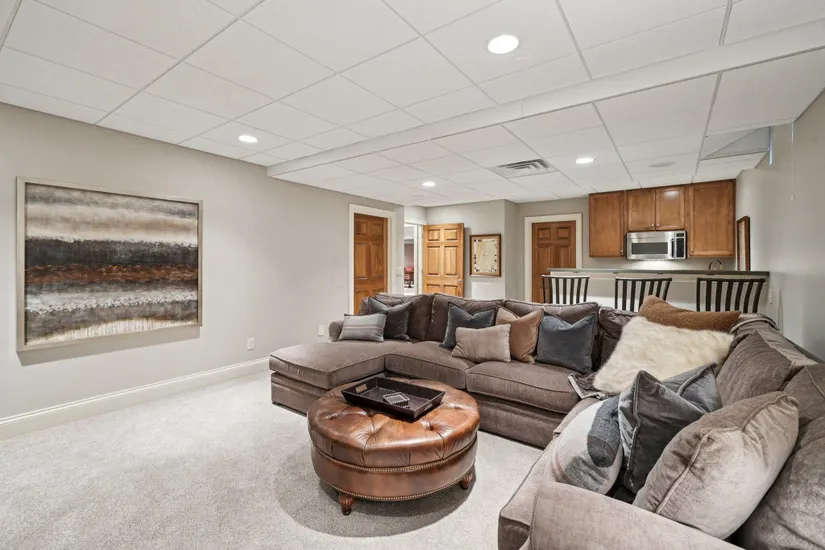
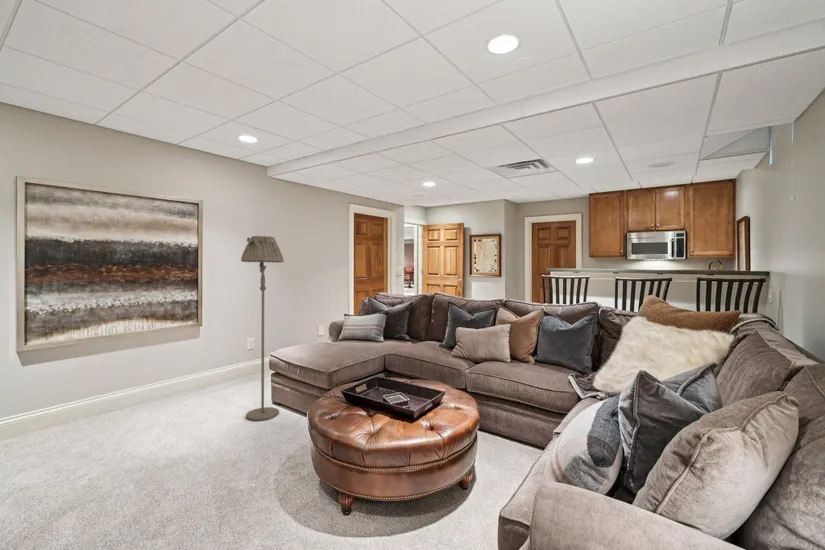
+ floor lamp [240,235,285,421]
